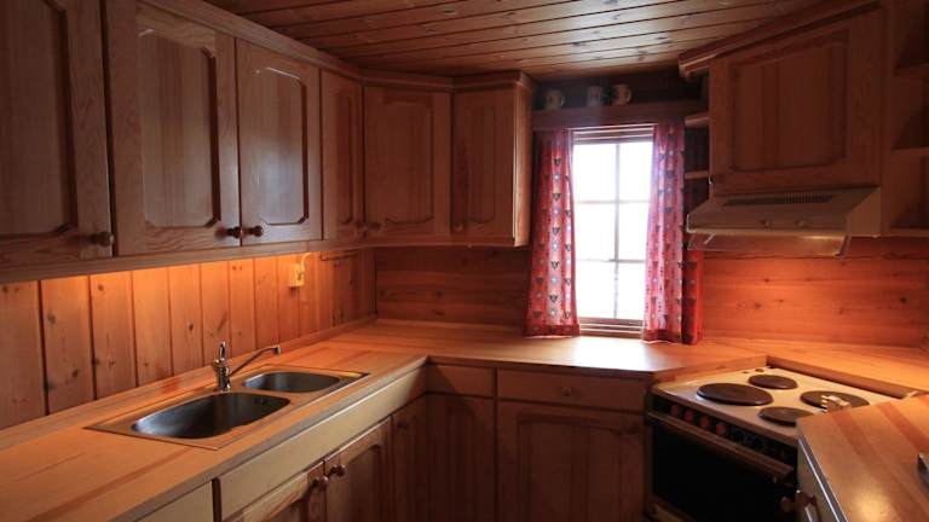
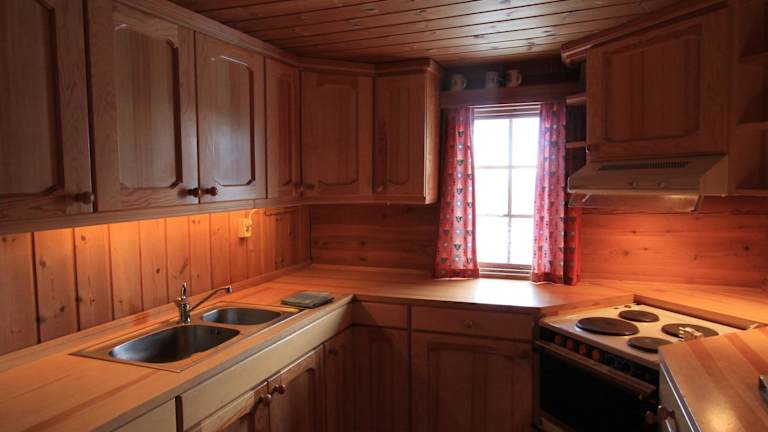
+ dish towel [280,291,336,309]
